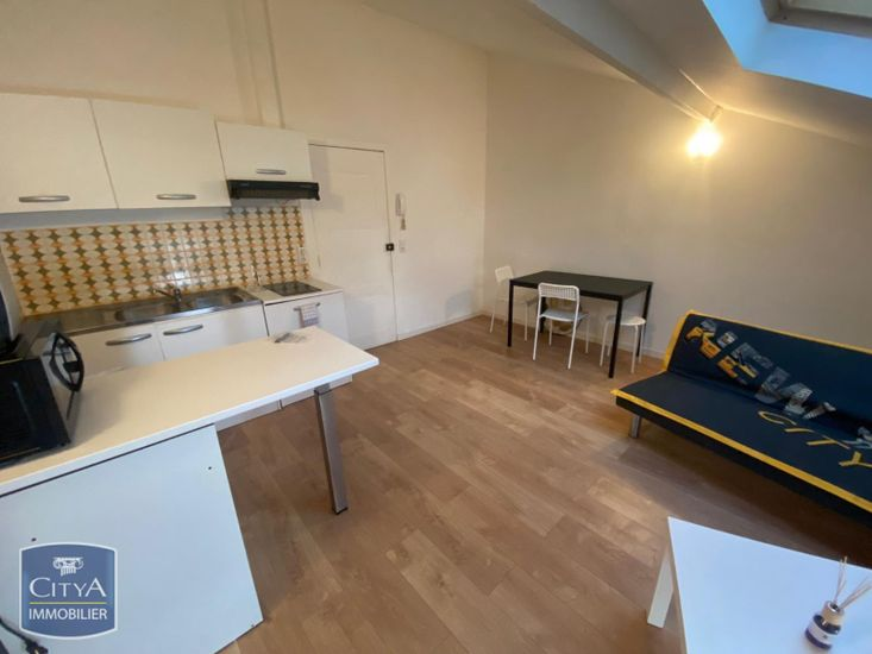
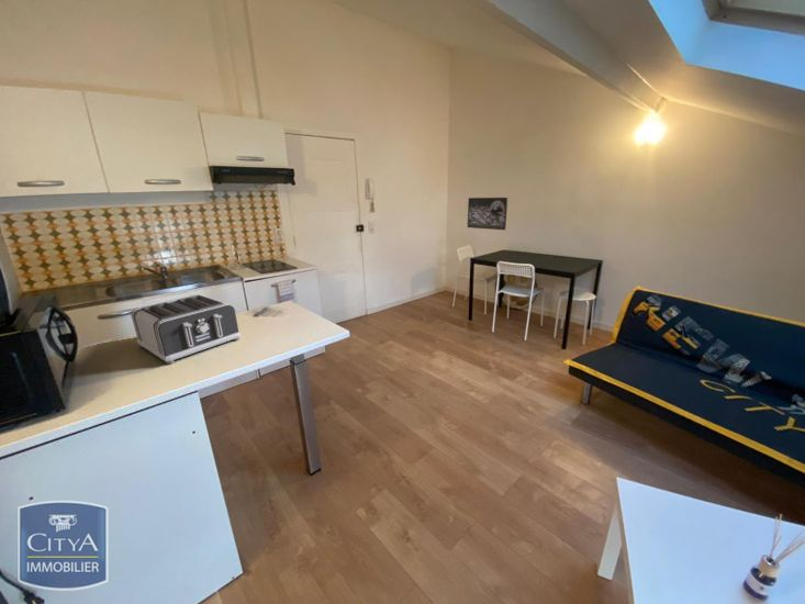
+ toaster [130,294,242,366]
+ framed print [467,197,508,231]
